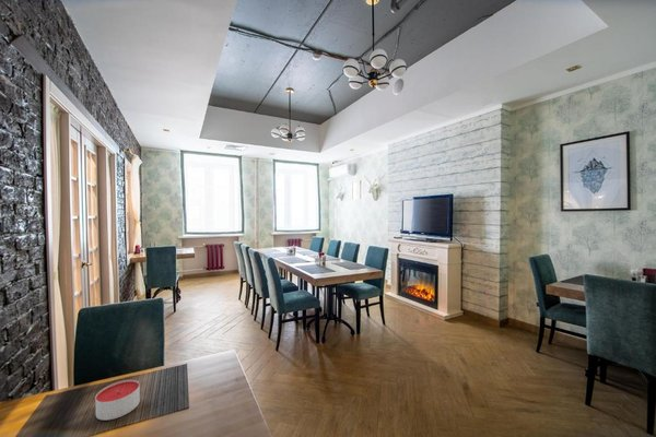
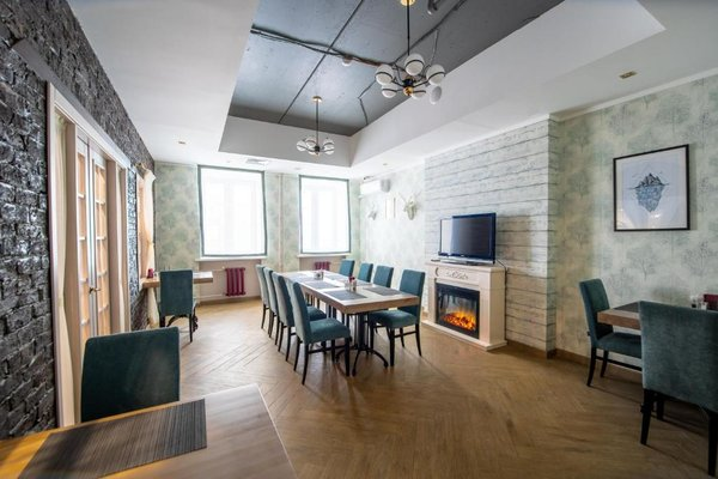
- candle [94,379,141,422]
